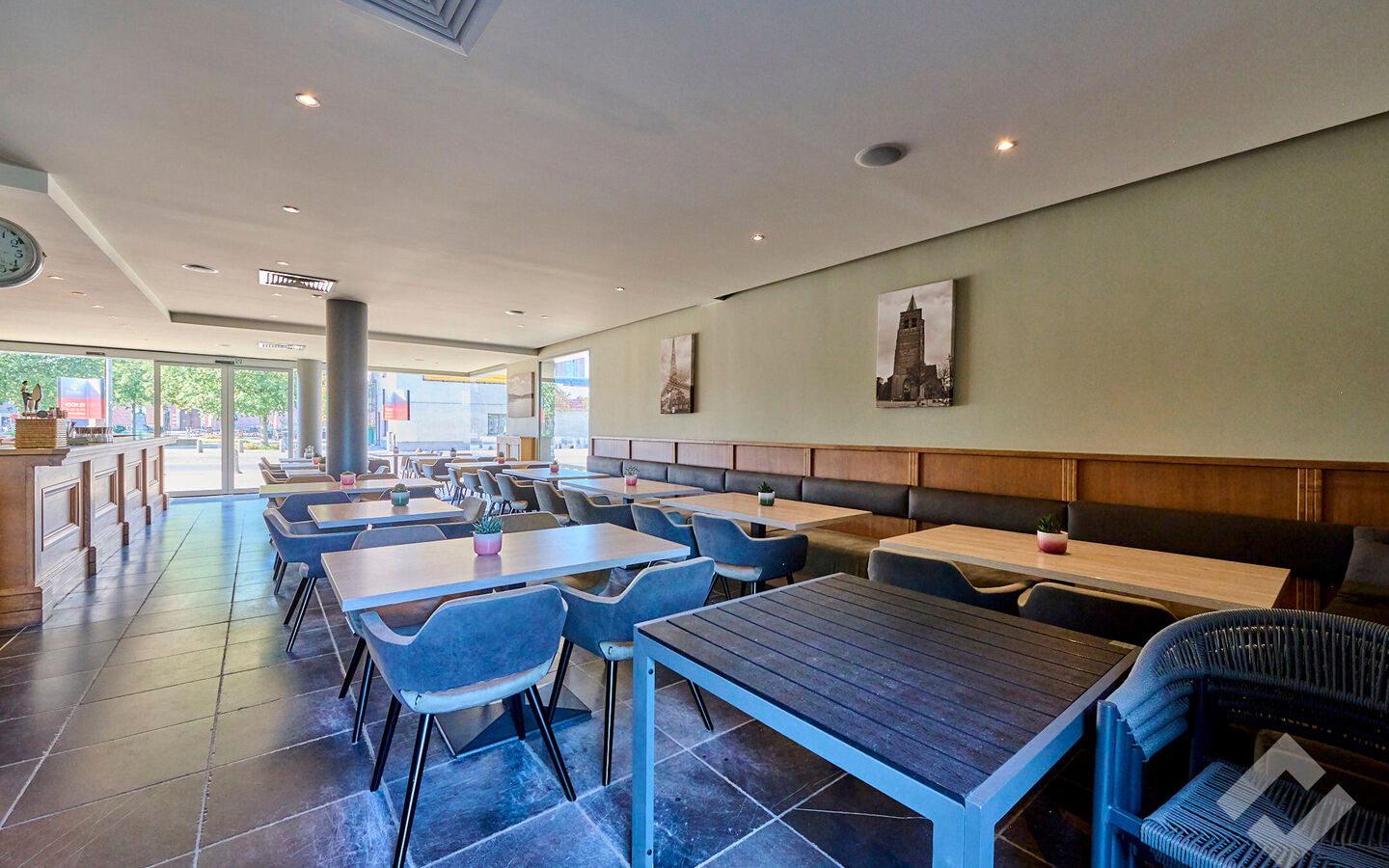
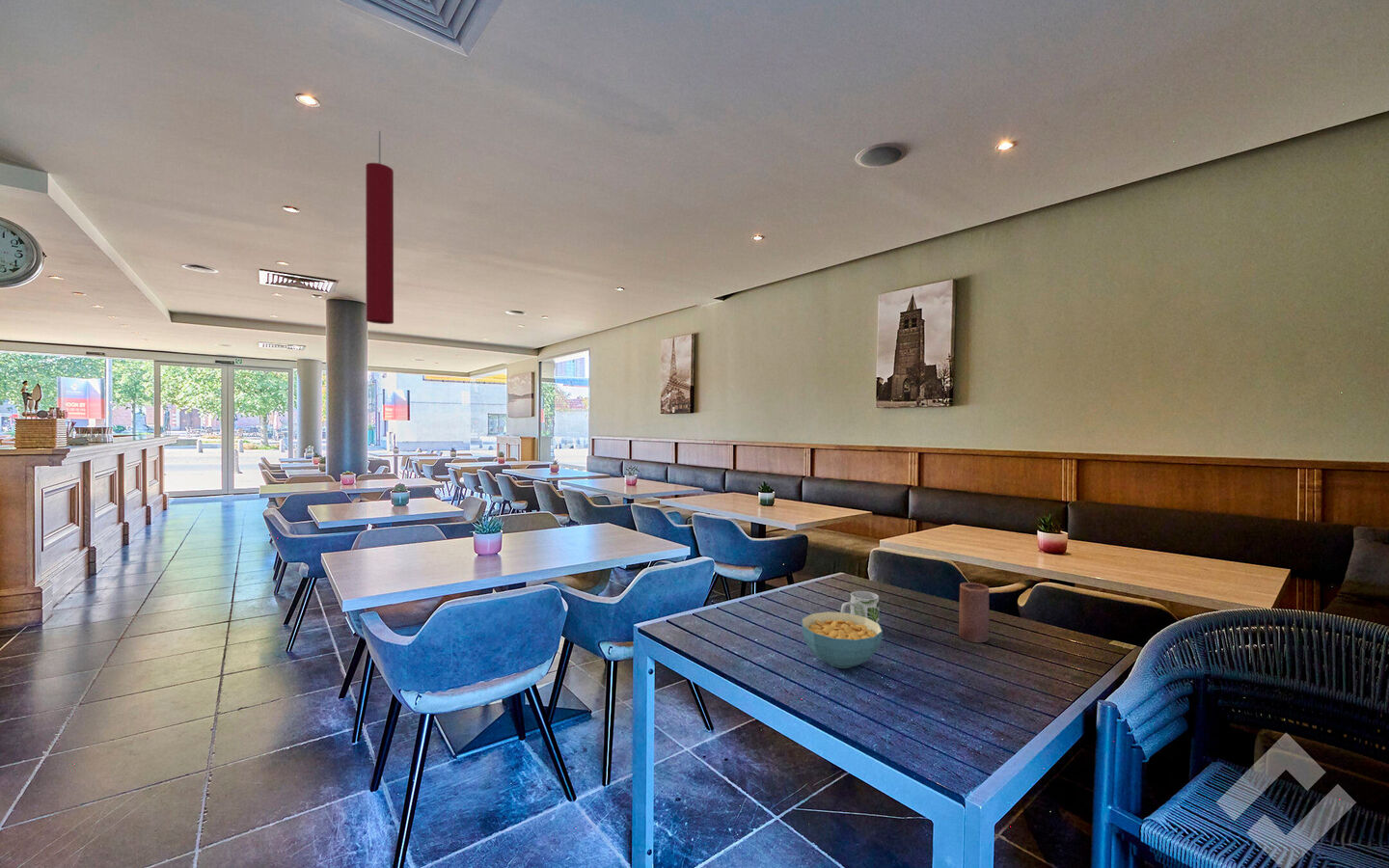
+ cereal bowl [801,610,884,669]
+ pendant light [365,130,395,325]
+ mug [840,590,880,624]
+ candle [958,582,990,643]
